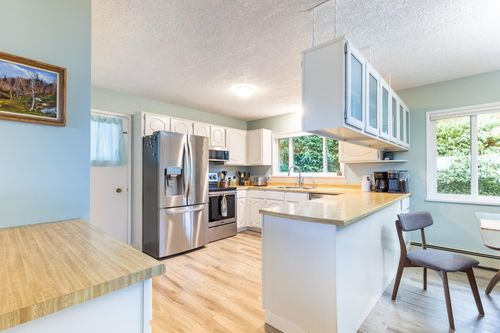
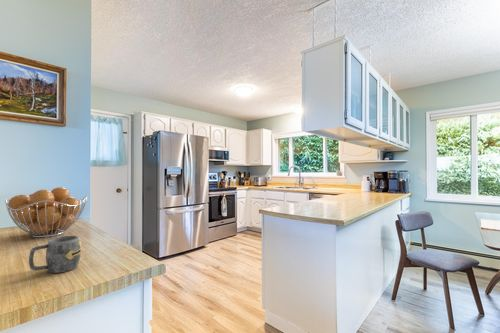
+ mug [28,235,82,274]
+ fruit basket [4,186,88,239]
